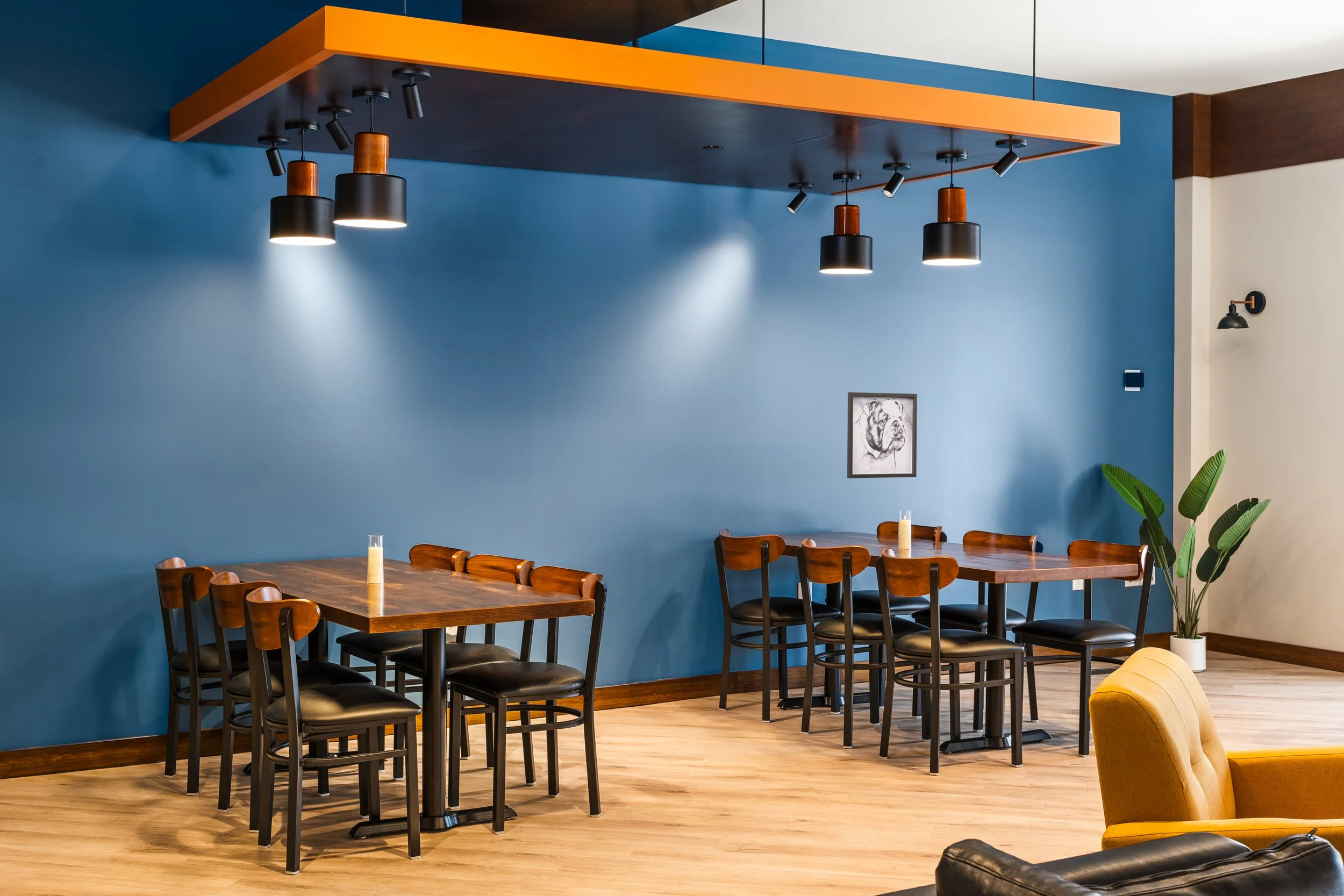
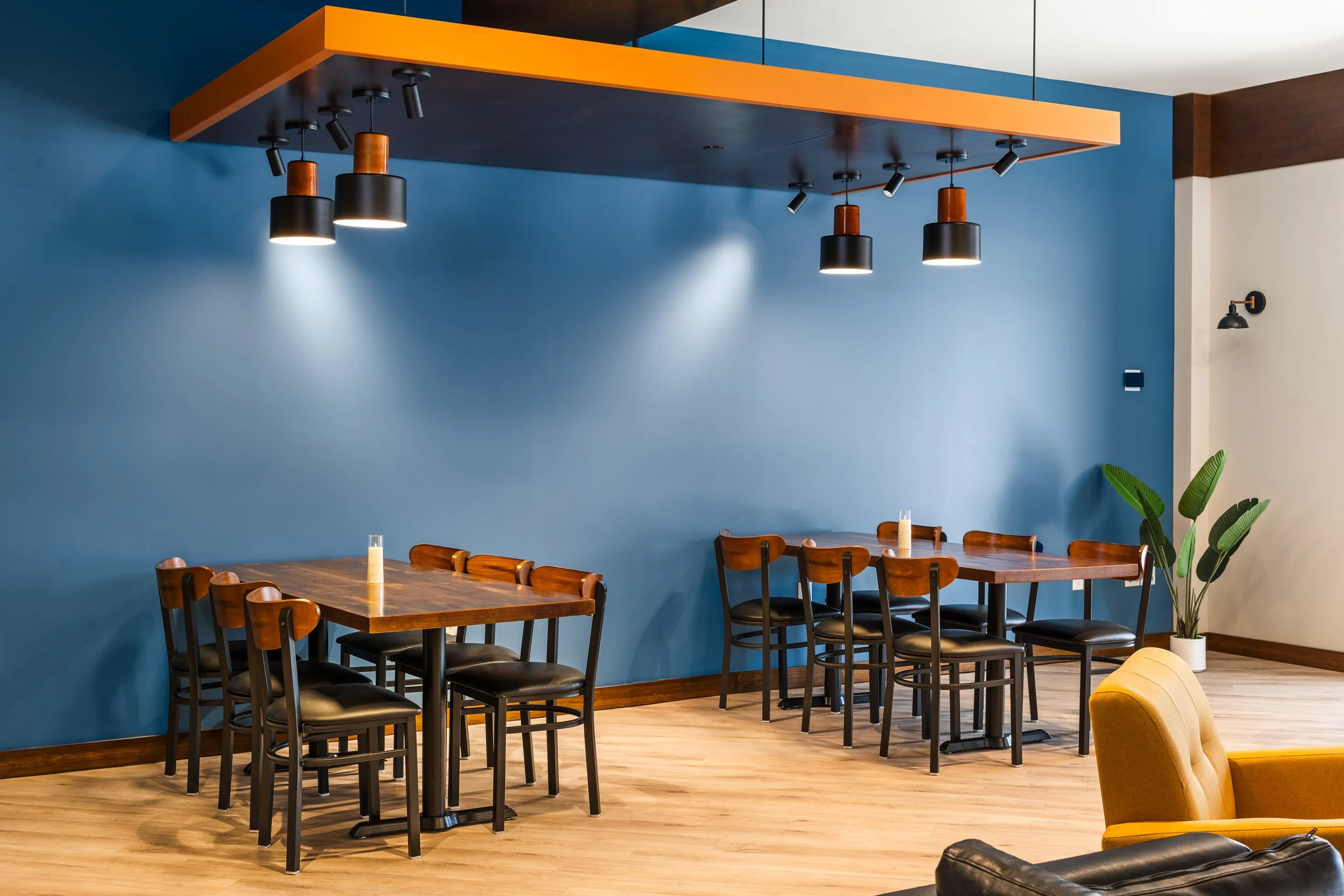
- wall art [847,392,918,479]
